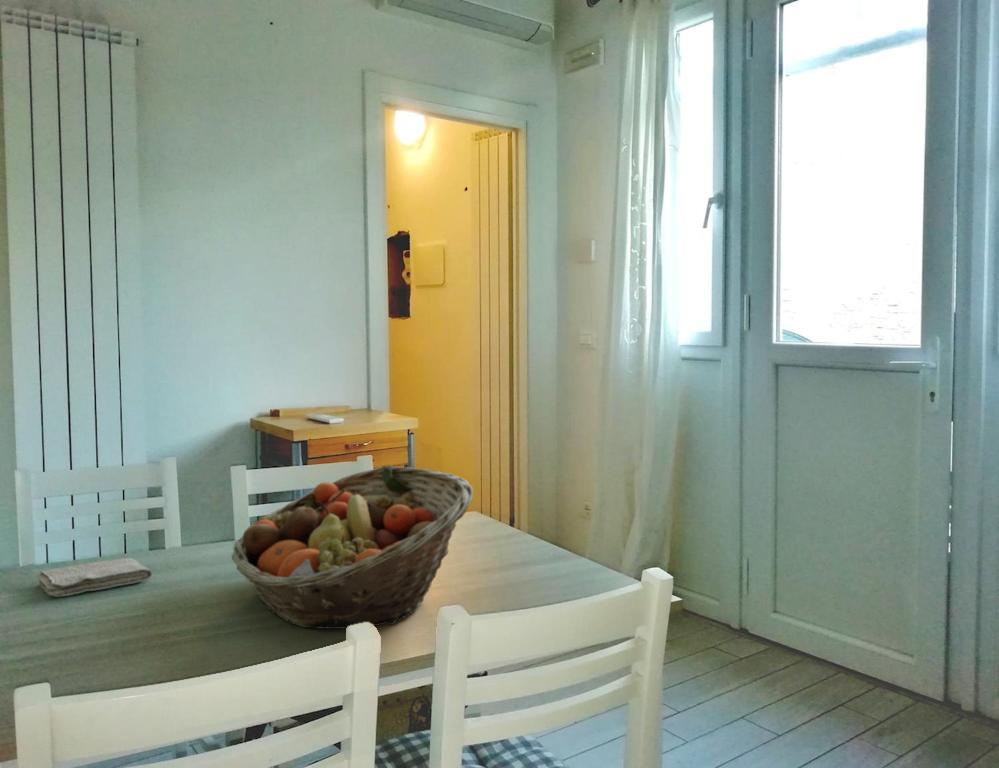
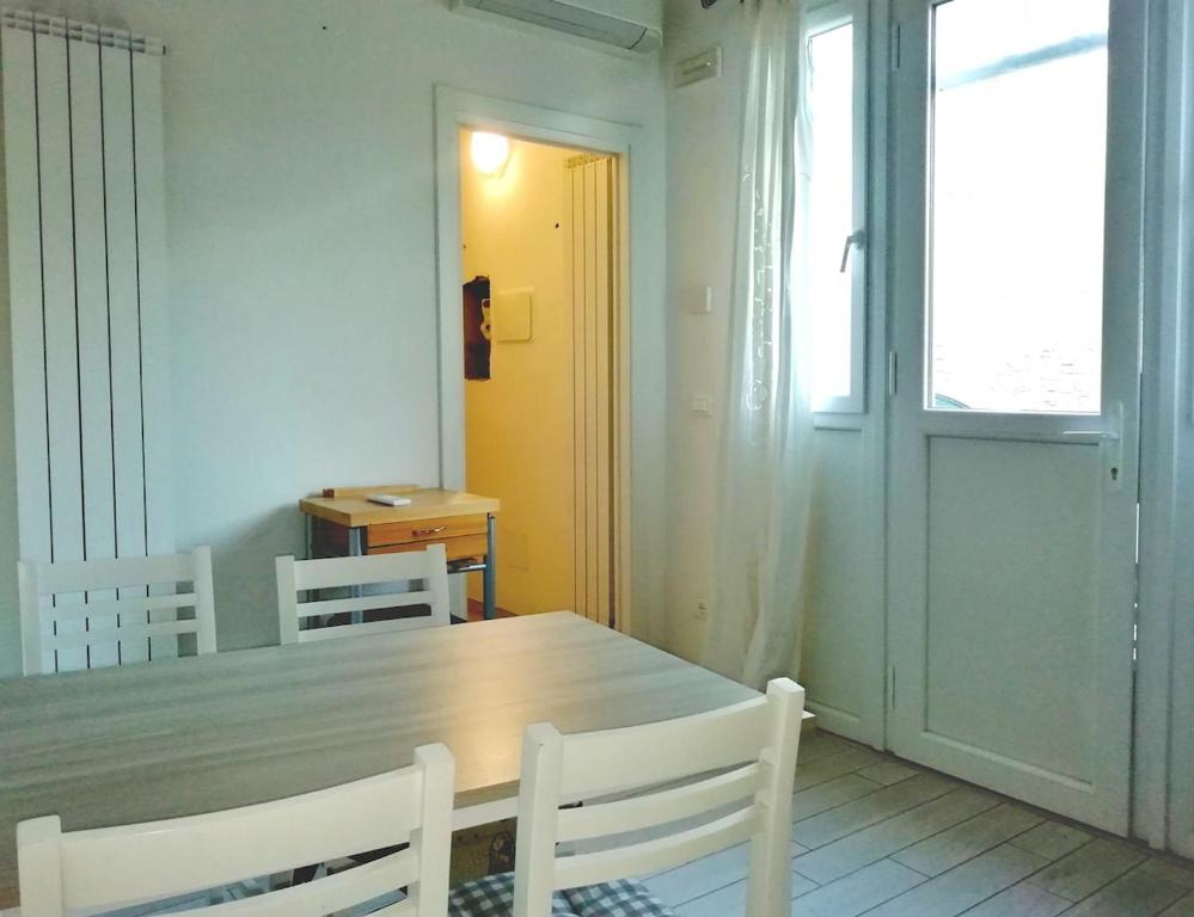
- fruit basket [231,465,474,630]
- washcloth [35,557,153,598]
